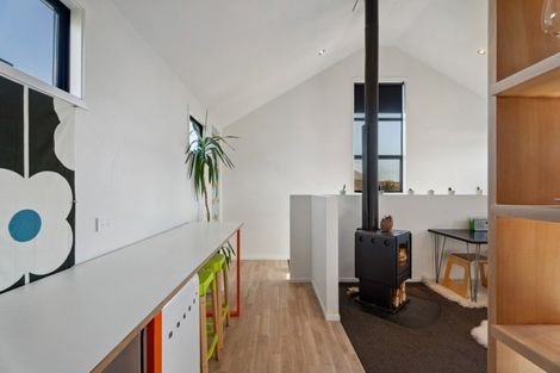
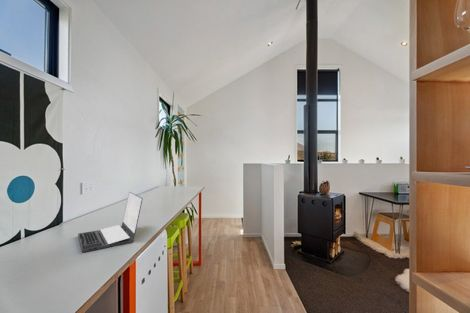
+ laptop [77,191,144,253]
